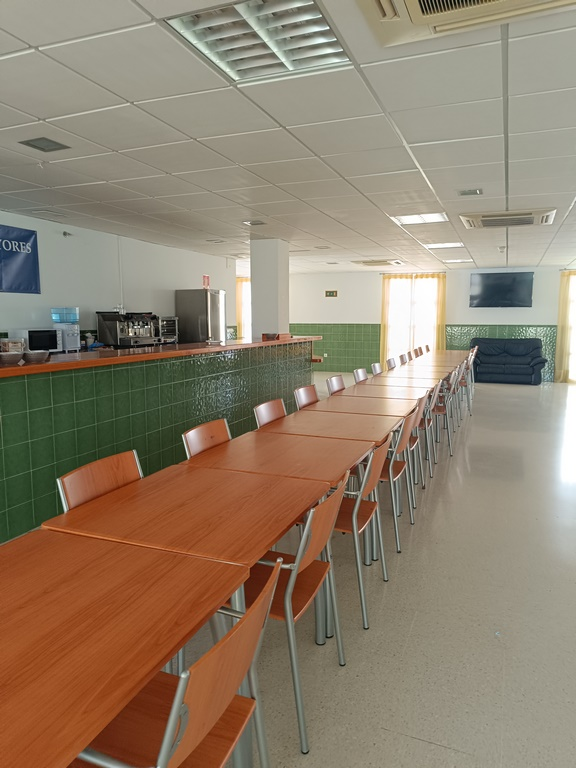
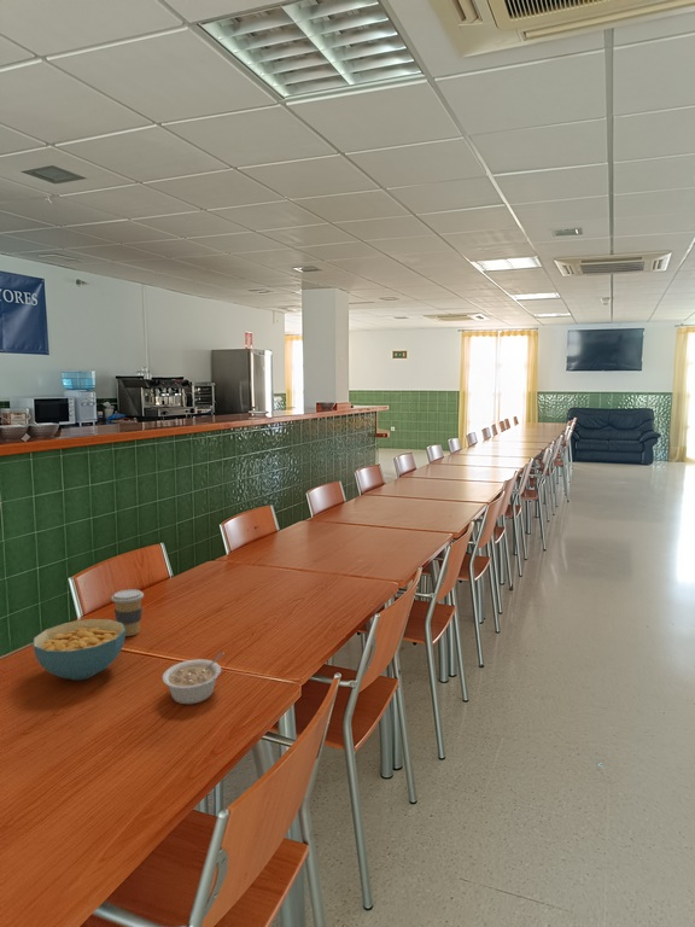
+ legume [162,652,226,705]
+ cereal bowl [33,618,127,681]
+ coffee cup [110,588,145,637]
